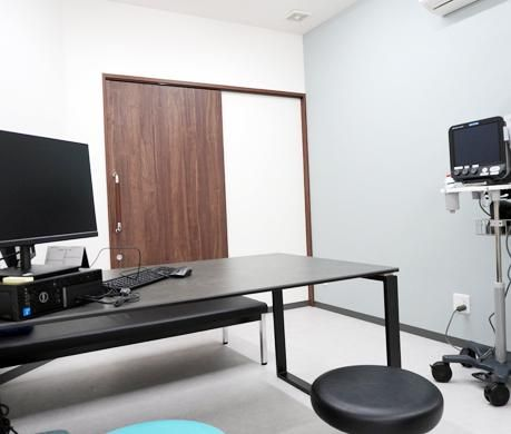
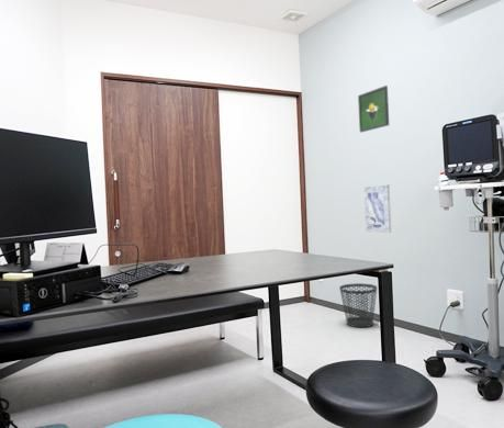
+ wall art [362,183,392,234]
+ wastebasket [338,282,378,328]
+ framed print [357,85,390,134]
